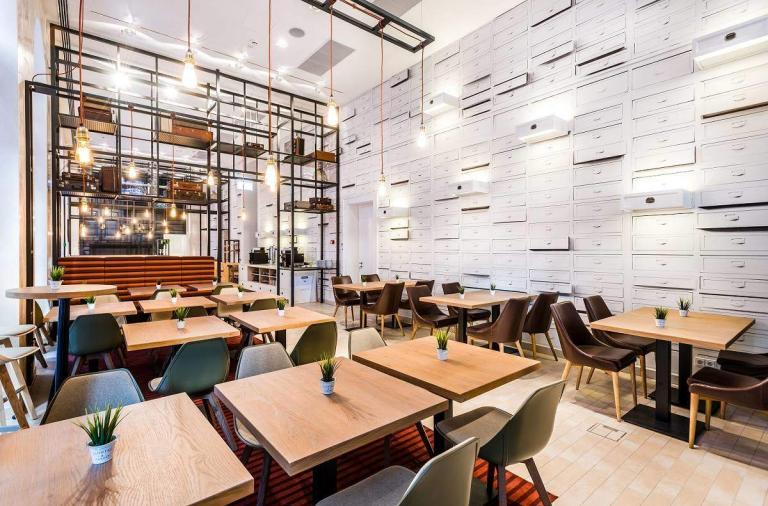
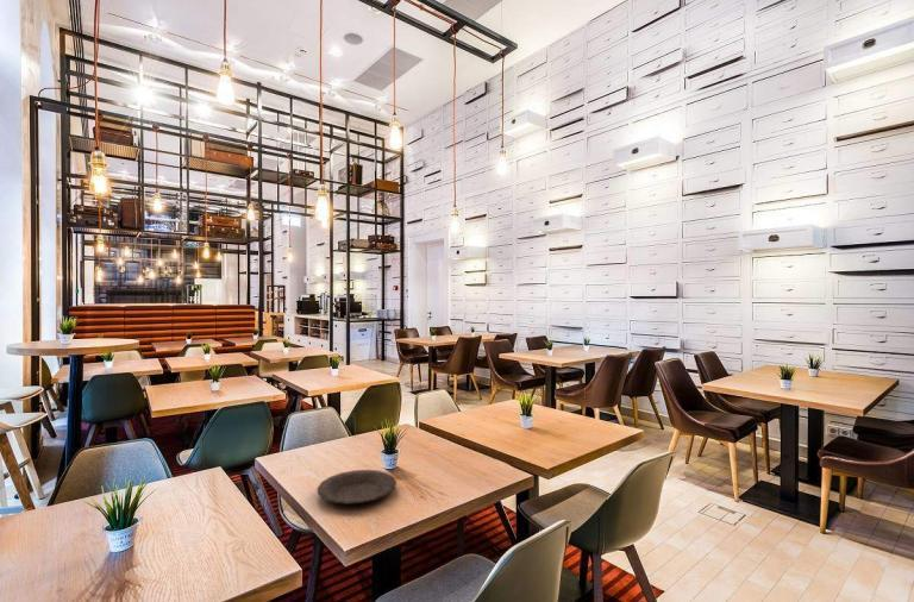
+ plate [317,469,397,506]
